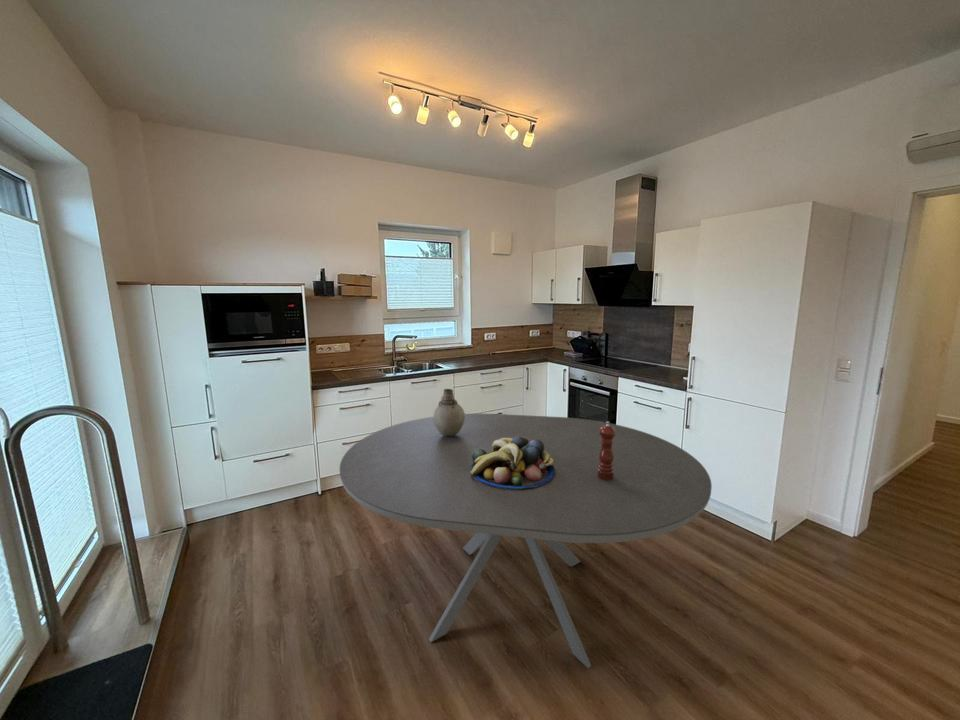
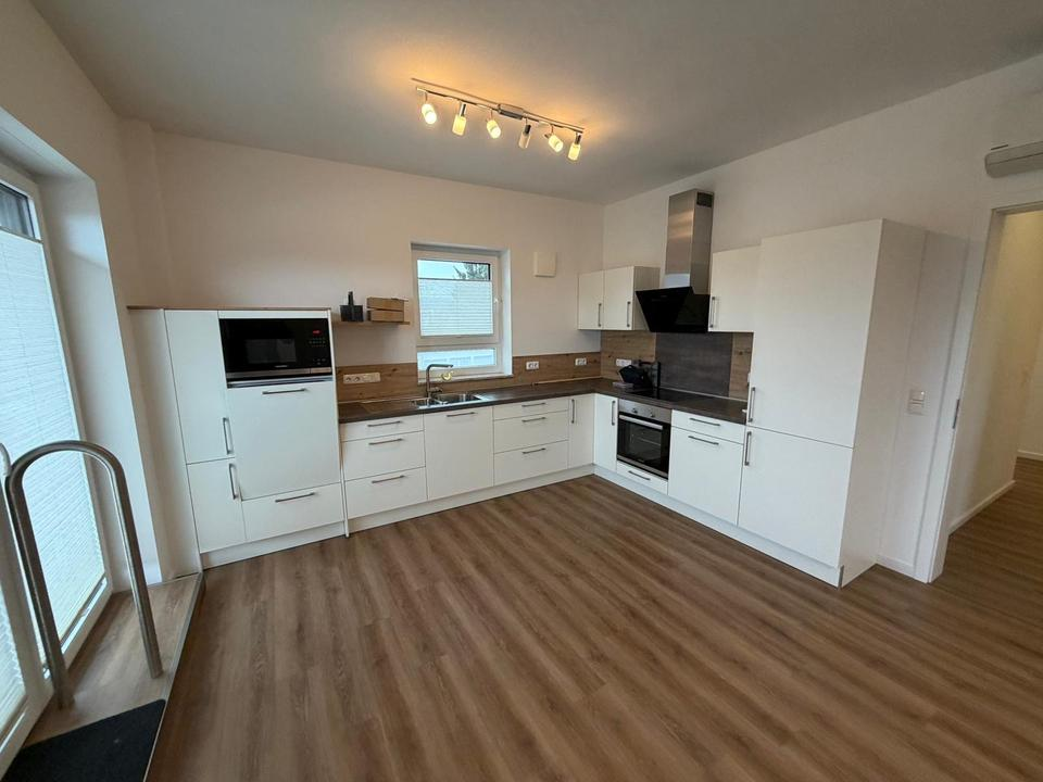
- vase [433,388,466,436]
- fruit bowl [470,436,556,489]
- pepper mill [597,420,615,480]
- dining table [339,413,713,669]
